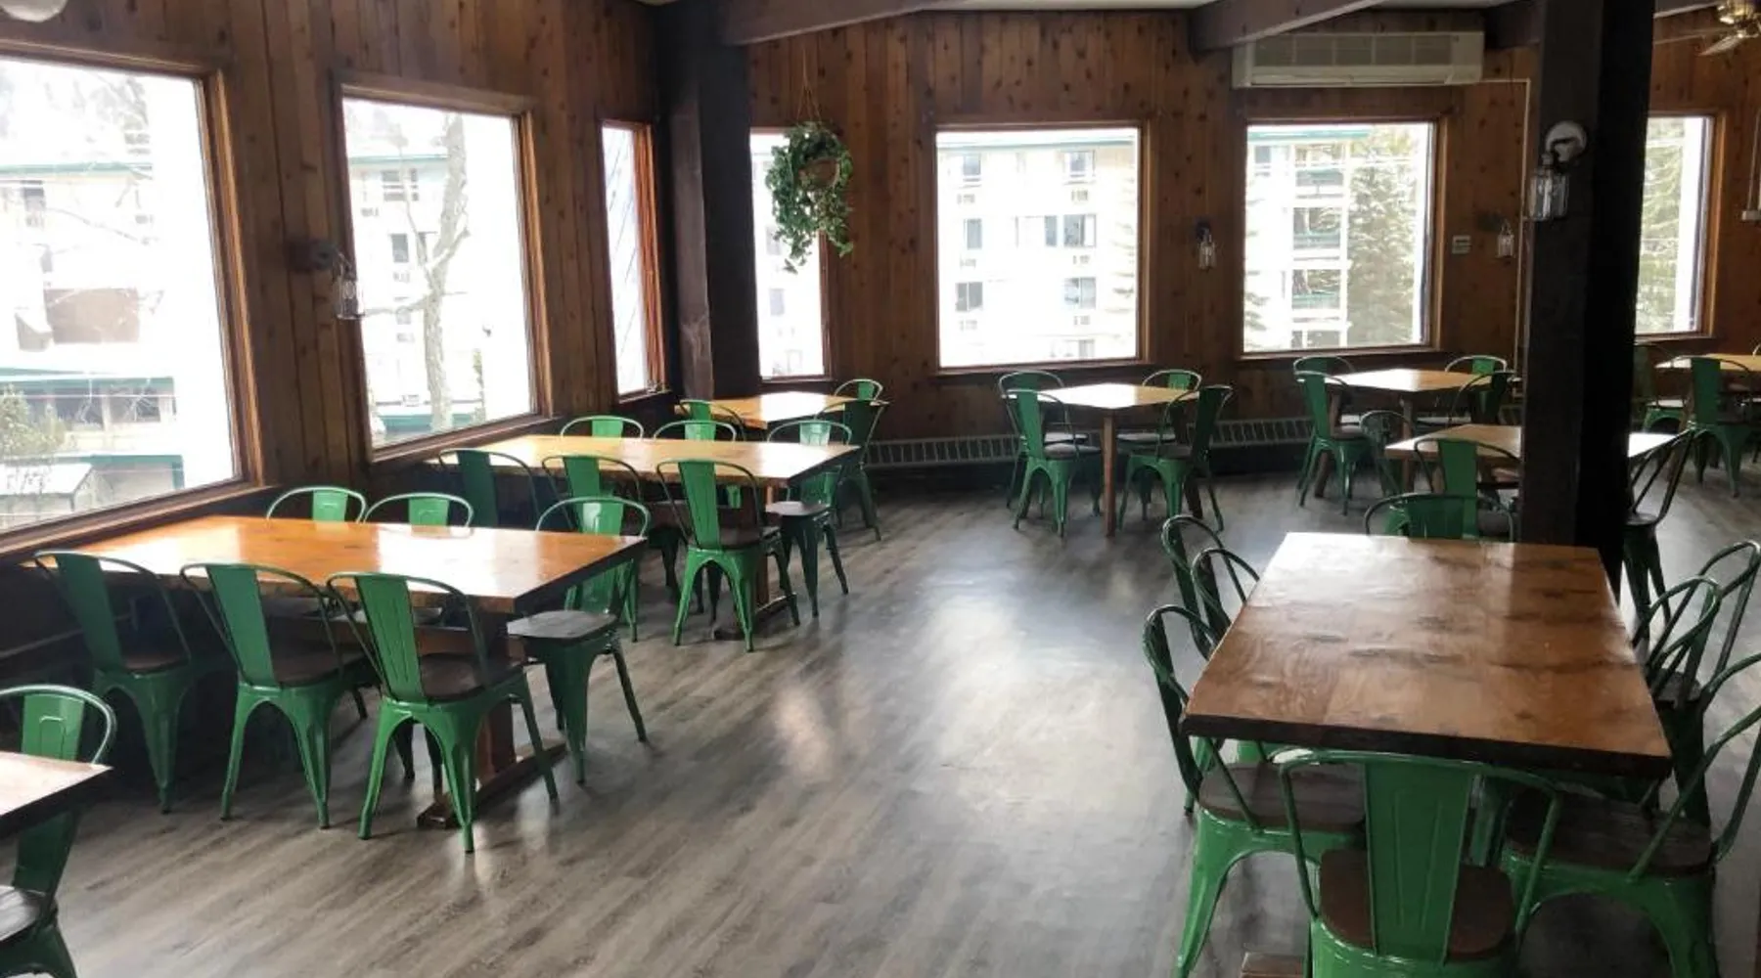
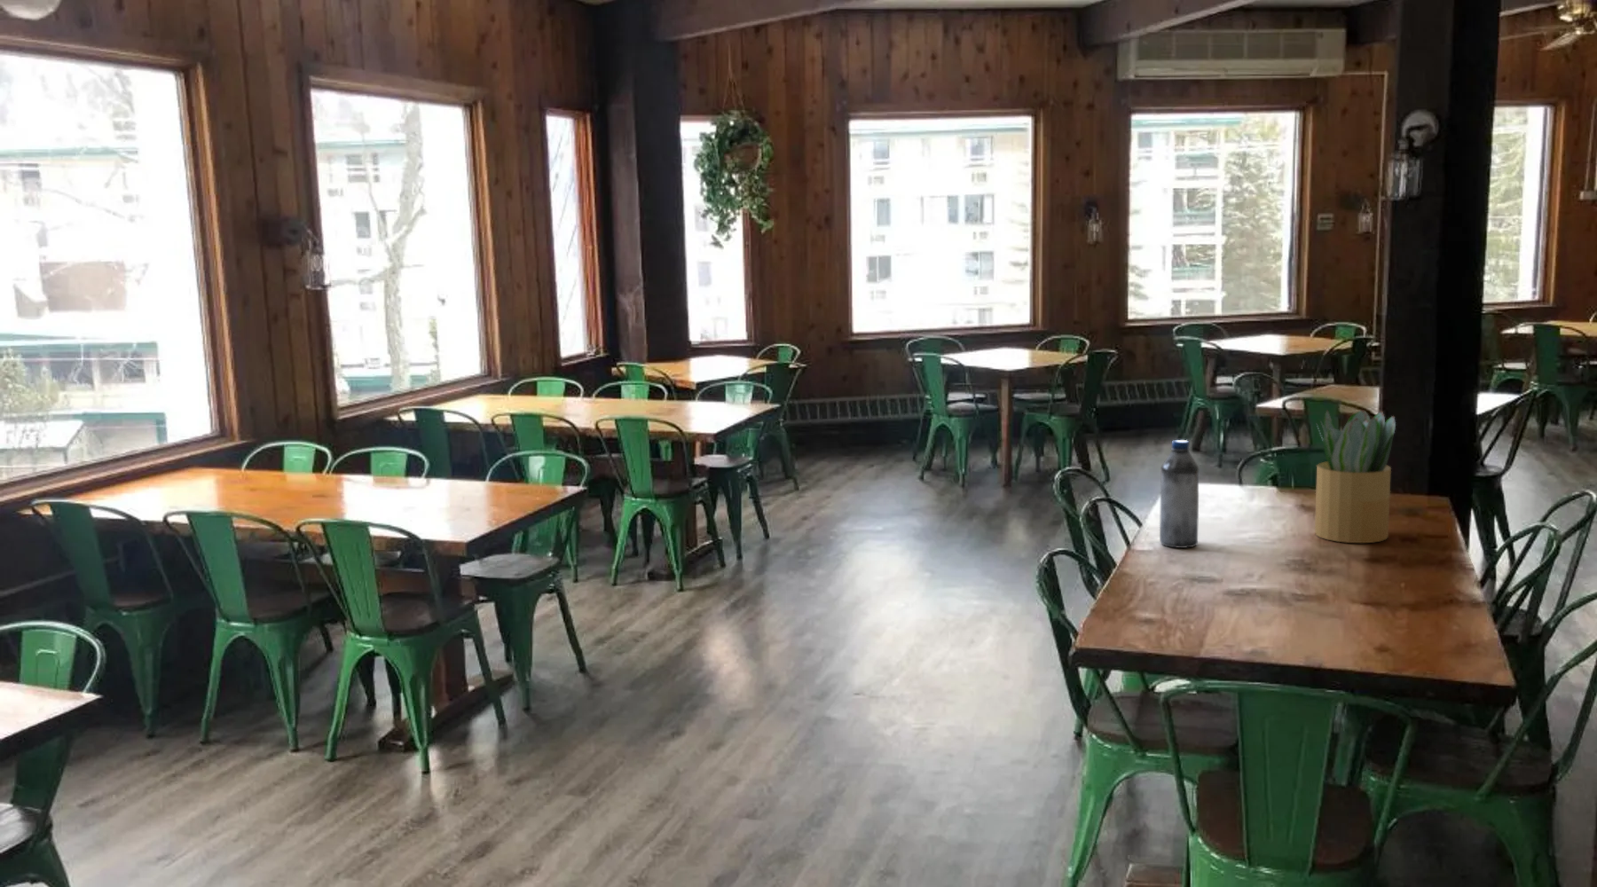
+ water bottle [1159,439,1199,549]
+ potted plant [1314,409,1396,544]
